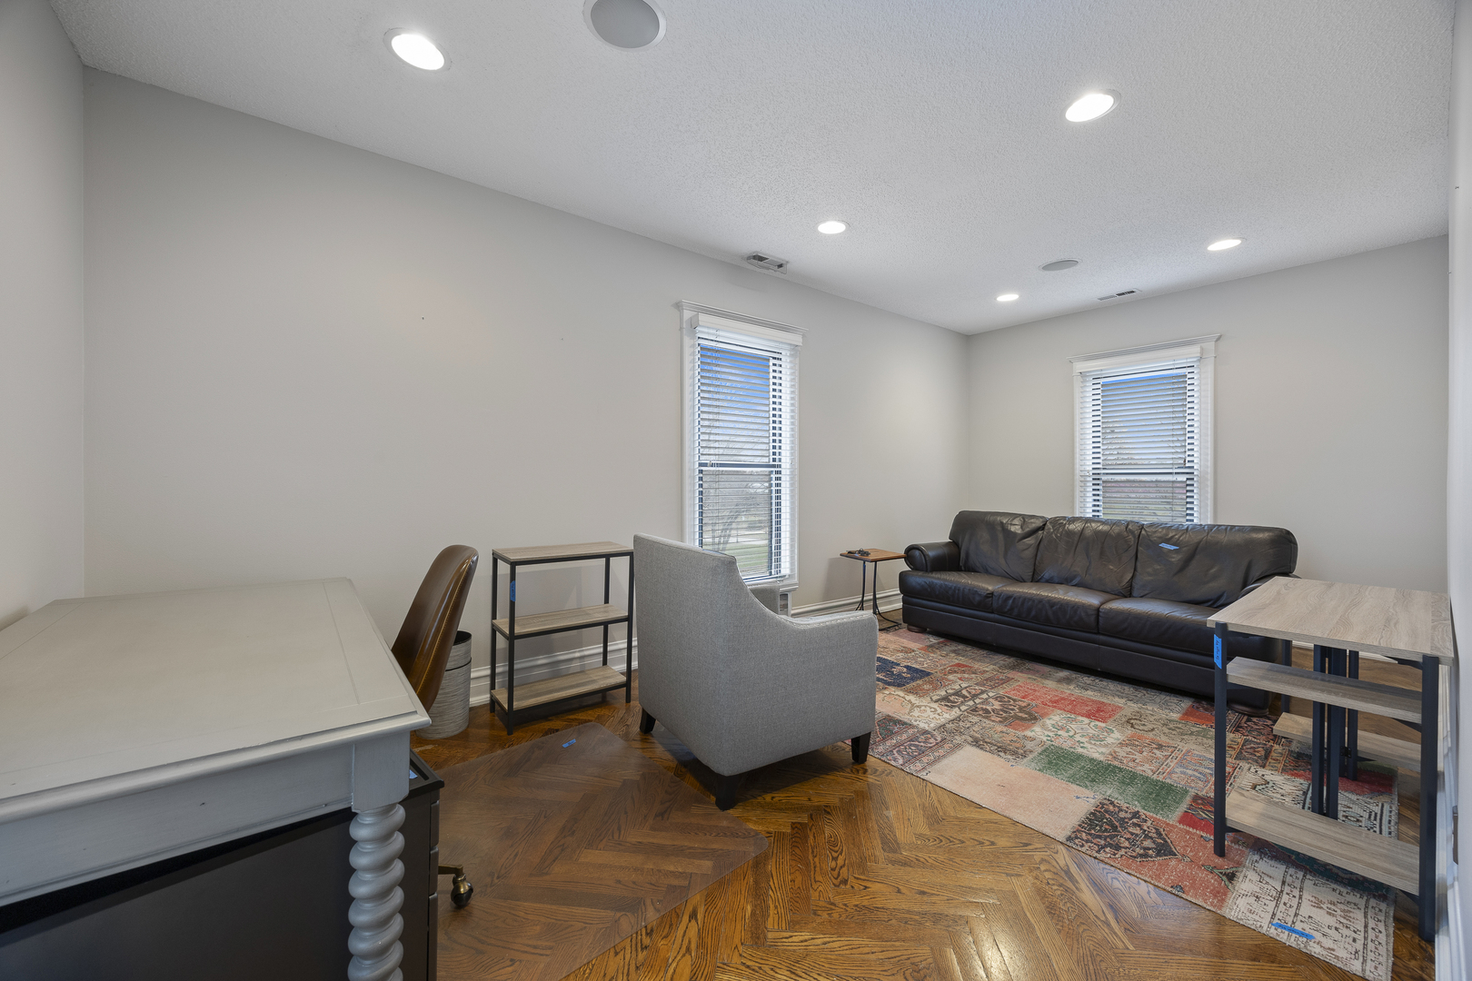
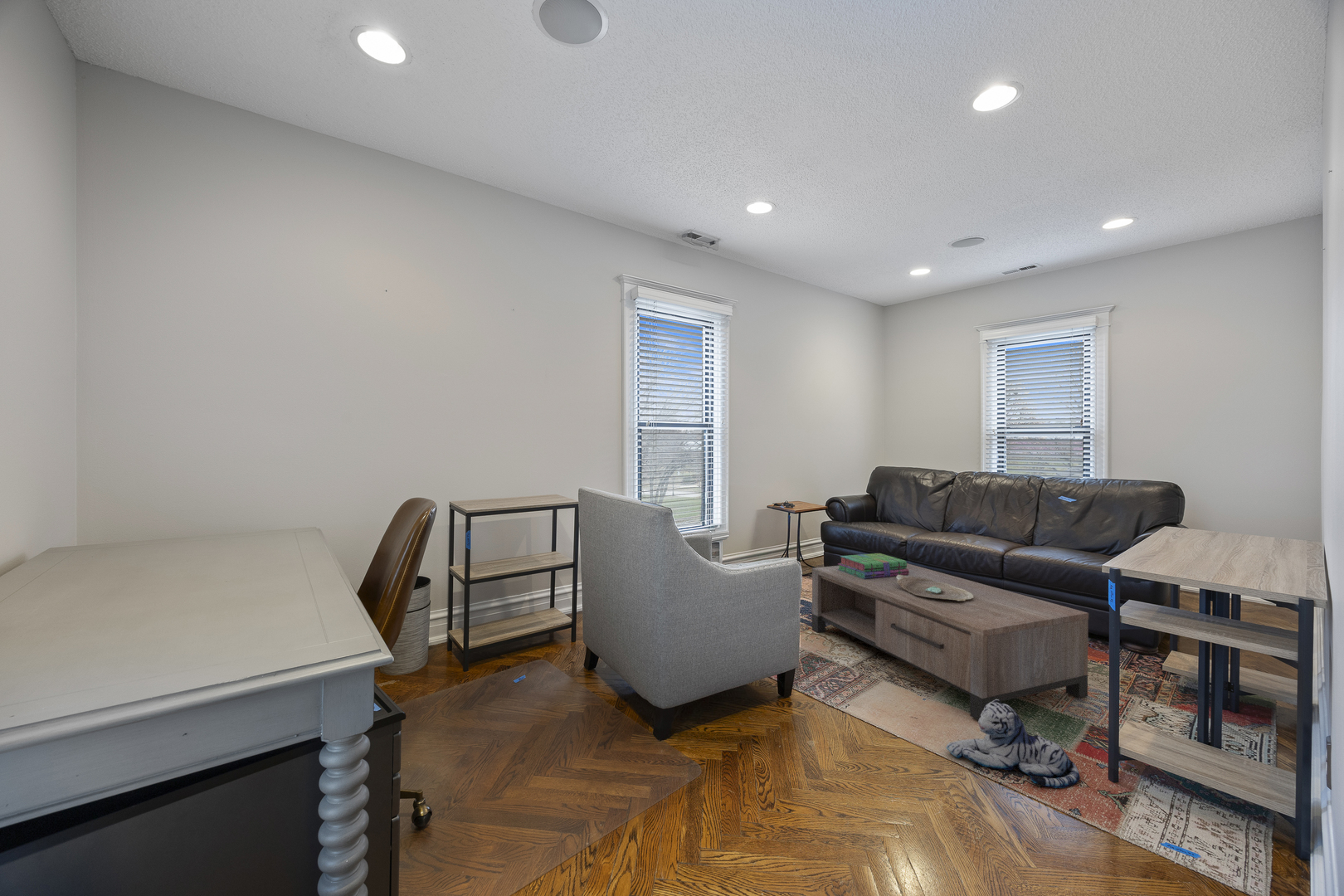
+ coffee table [811,562,1089,721]
+ plush toy [945,699,1081,789]
+ stack of books [837,553,909,579]
+ decorative bowl [897,575,974,601]
